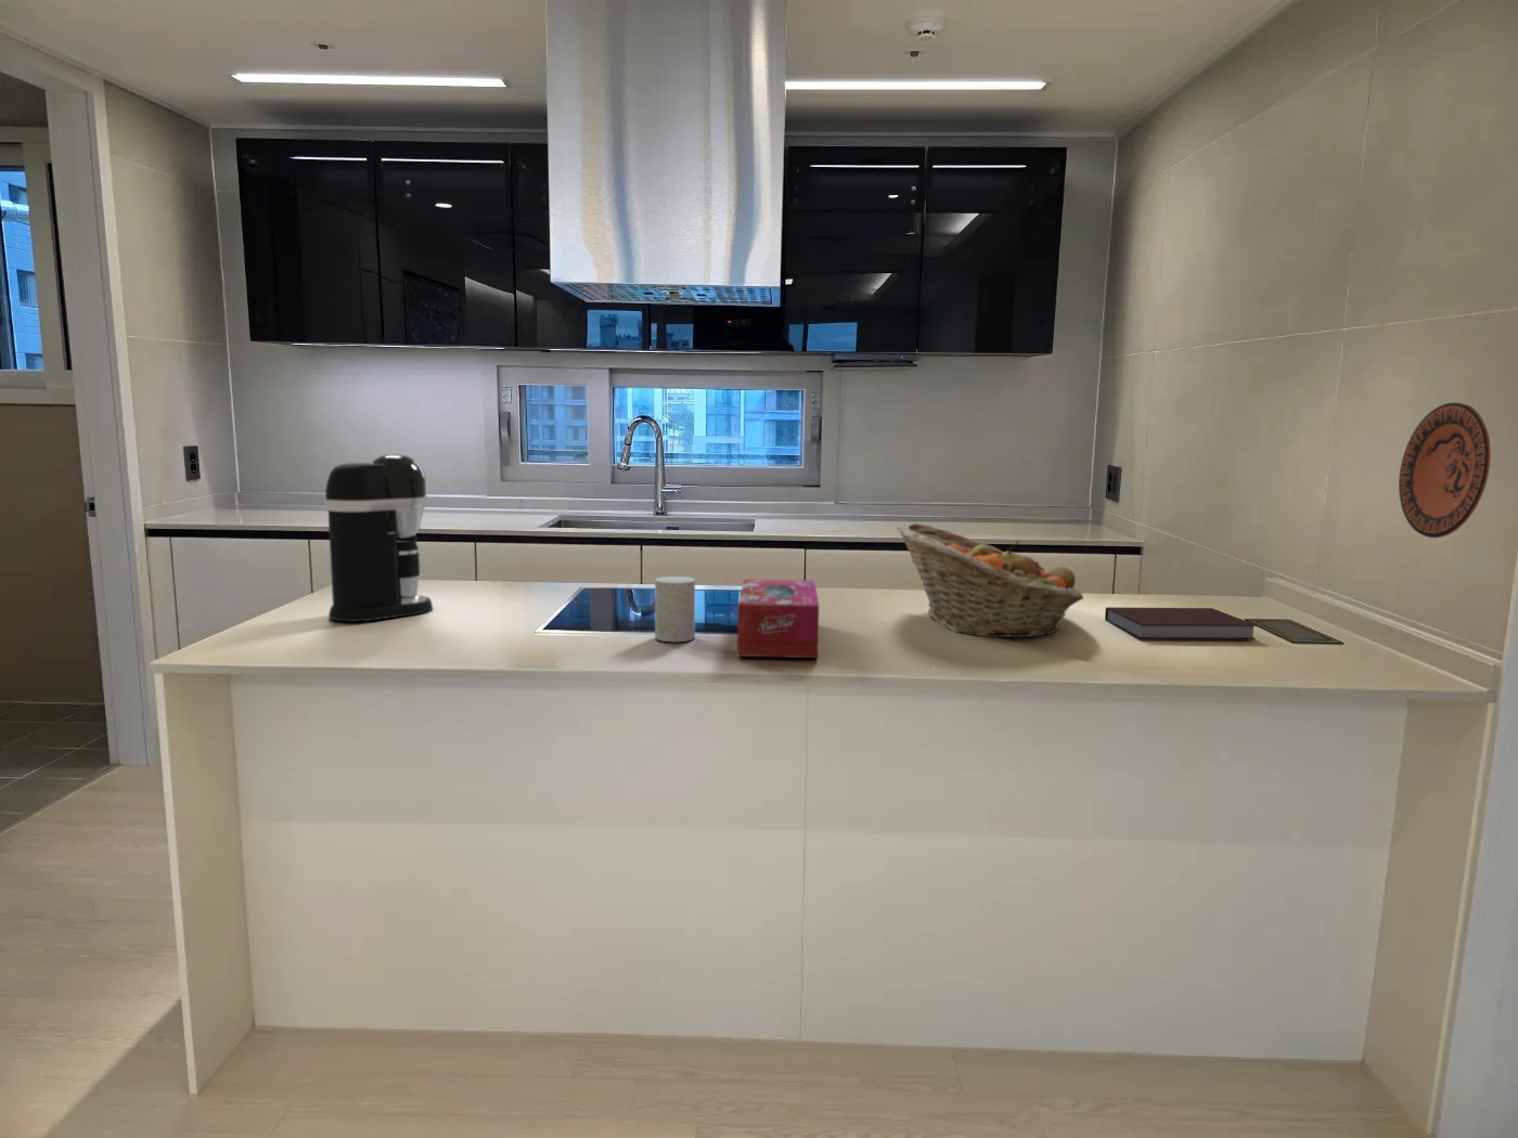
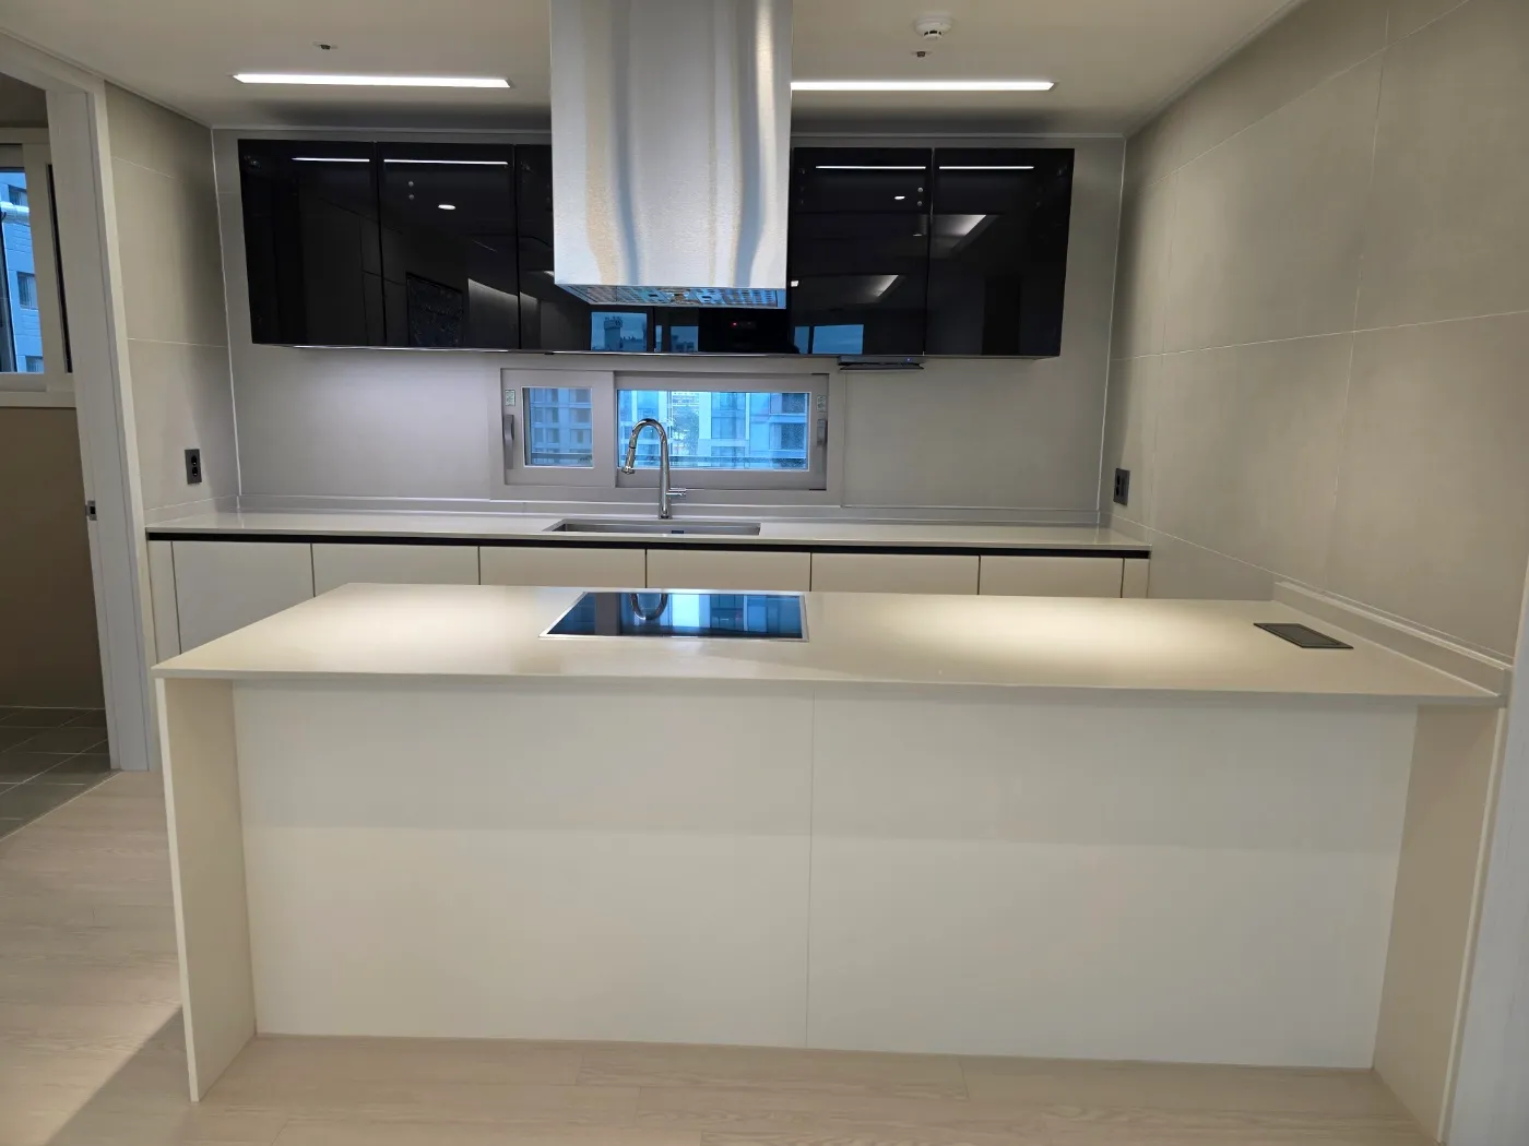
- cup [654,575,696,643]
- notebook [1103,606,1257,641]
- decorative plate [1397,400,1492,539]
- tissue box [736,577,820,659]
- coffee maker [323,453,434,622]
- fruit basket [895,522,1084,638]
